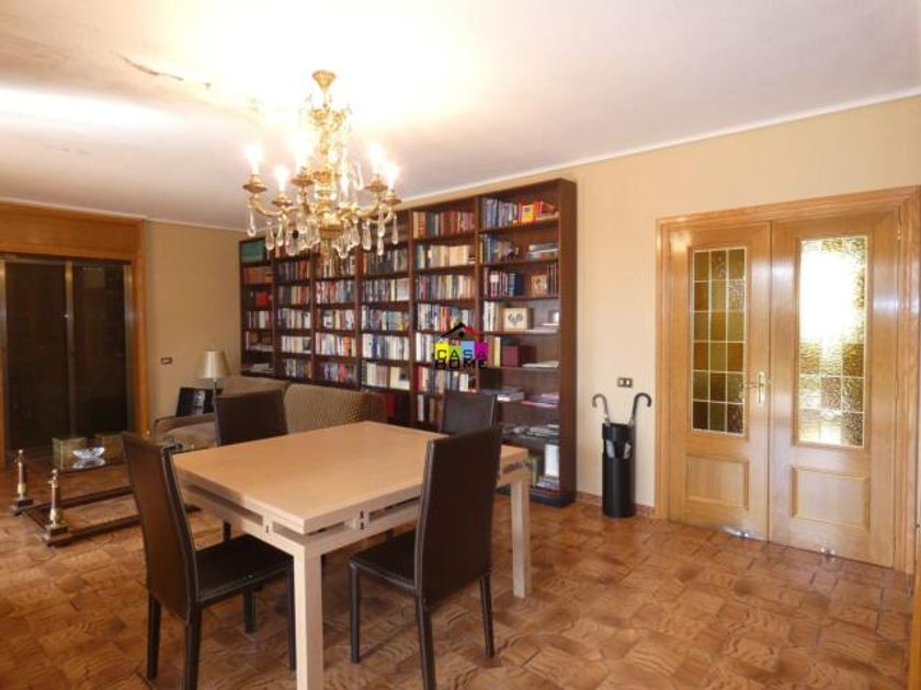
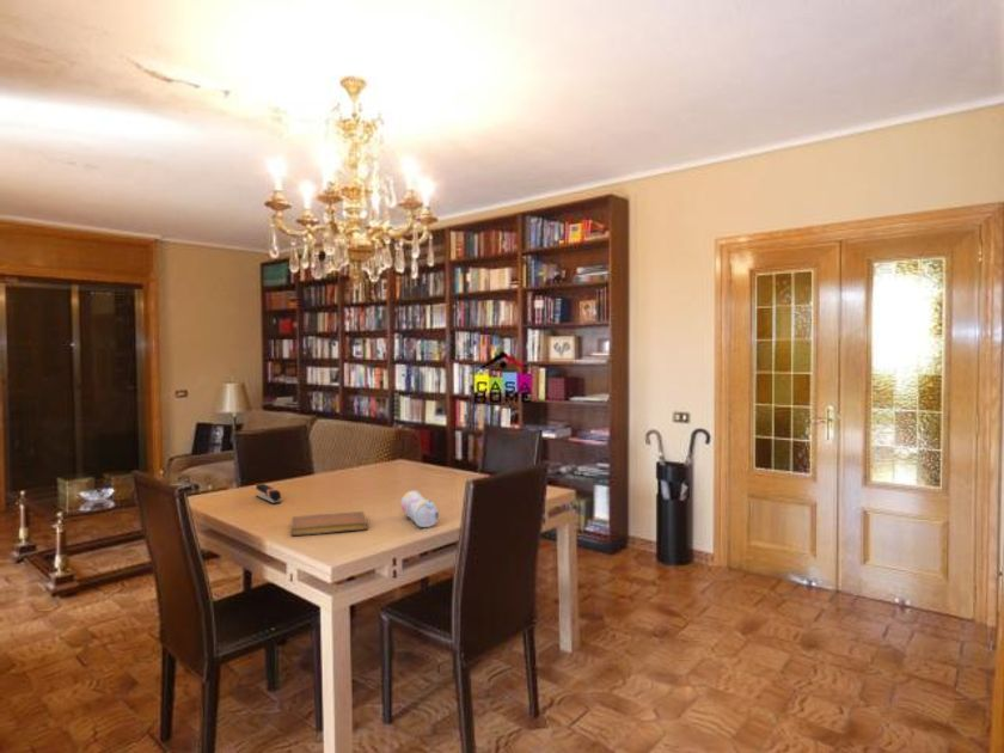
+ notebook [289,510,369,537]
+ stapler [255,483,282,504]
+ pencil case [399,489,440,528]
